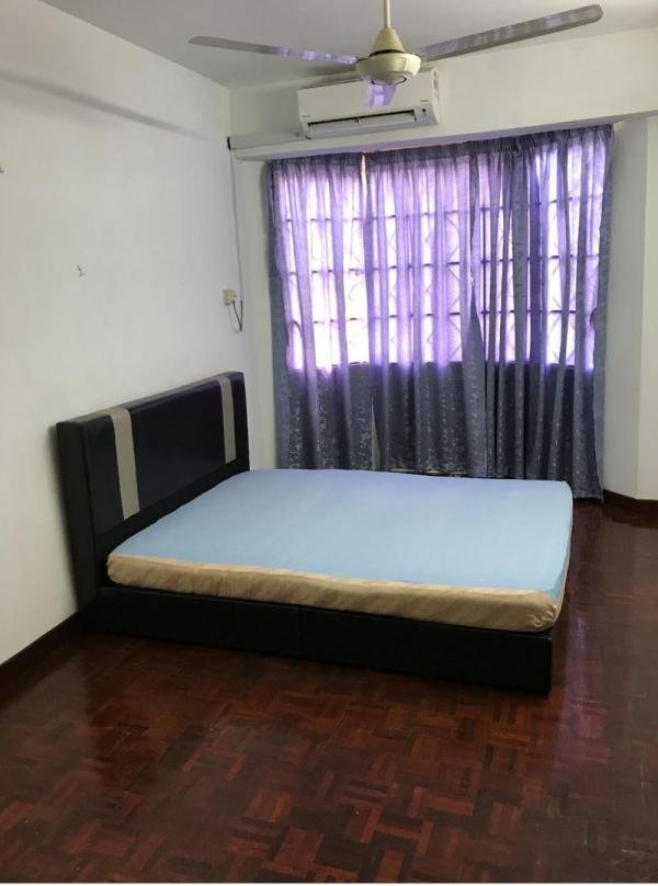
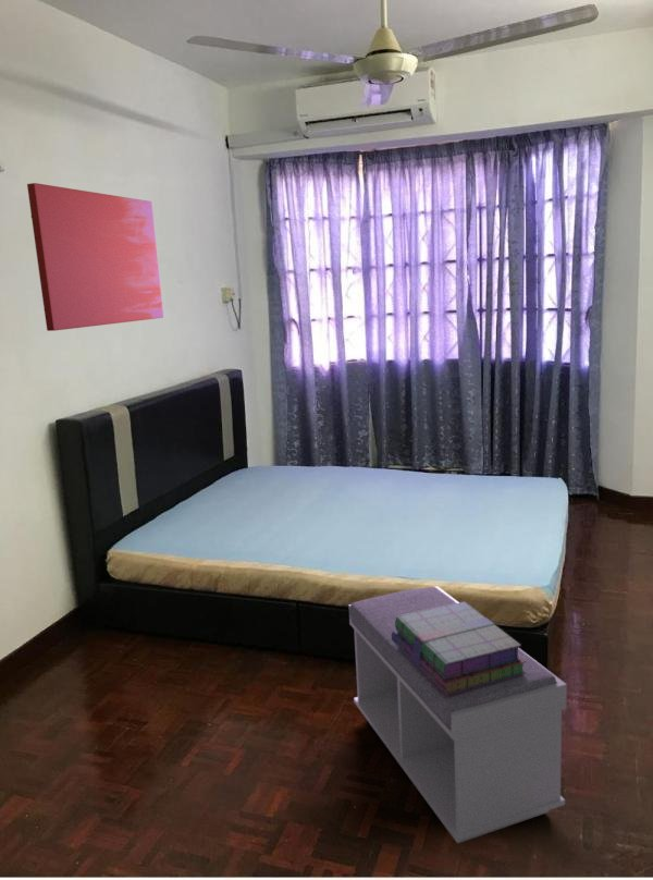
+ stack of books [392,600,526,695]
+ wall art [26,182,164,332]
+ bench [348,585,568,844]
